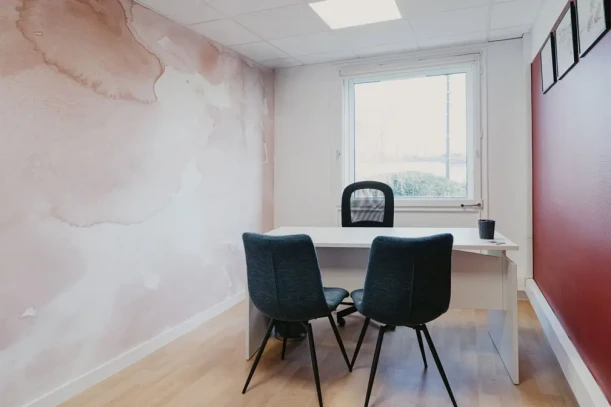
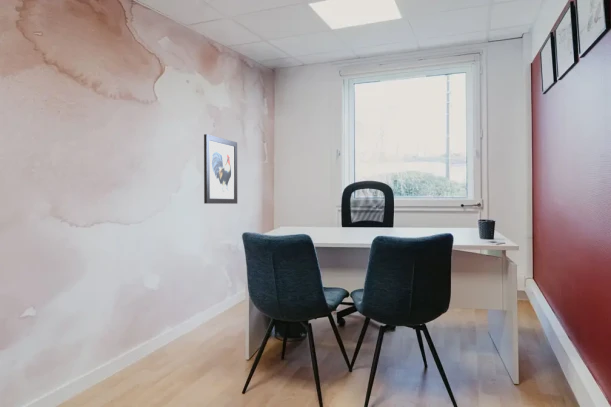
+ wall art [203,133,238,205]
